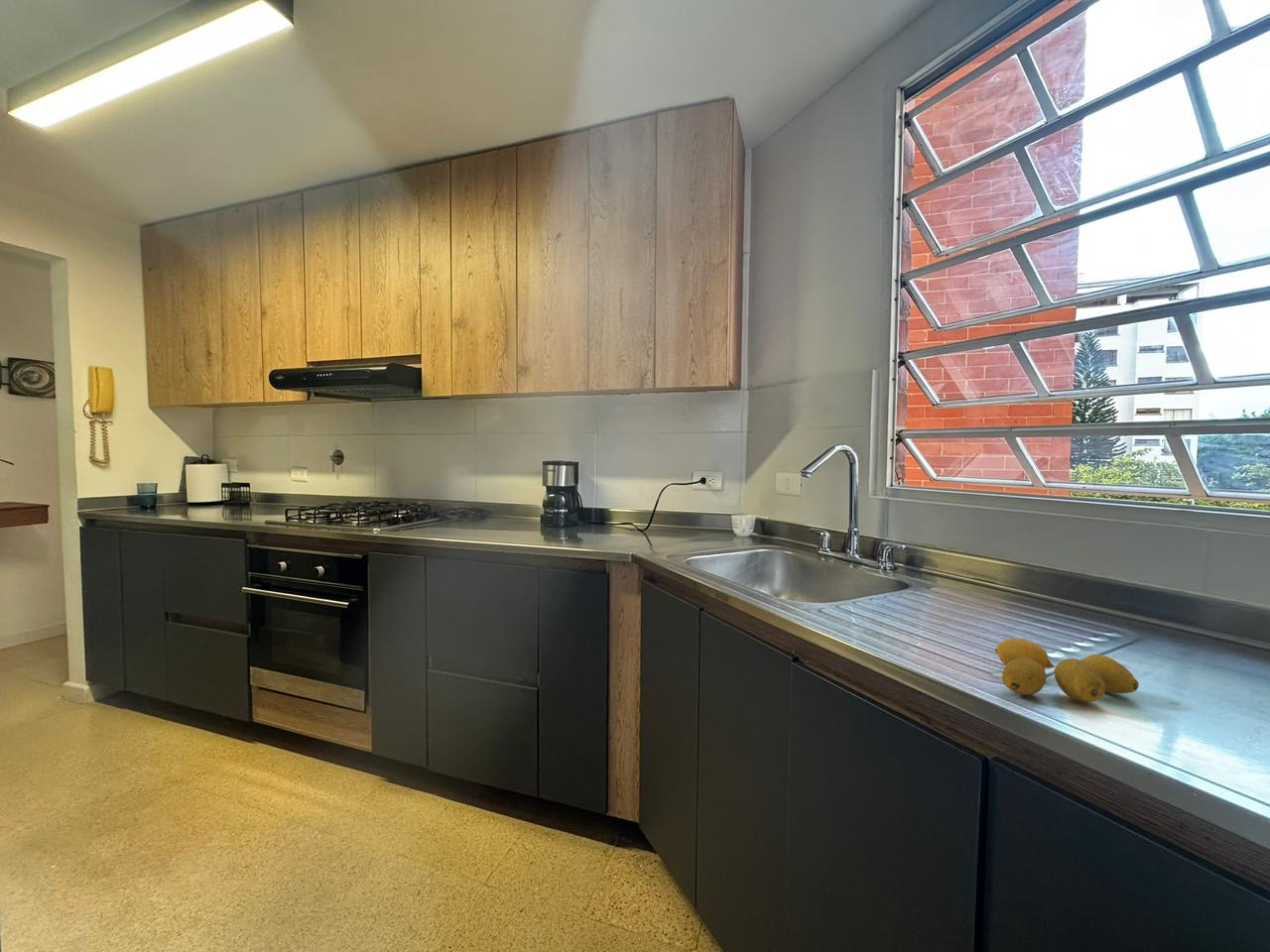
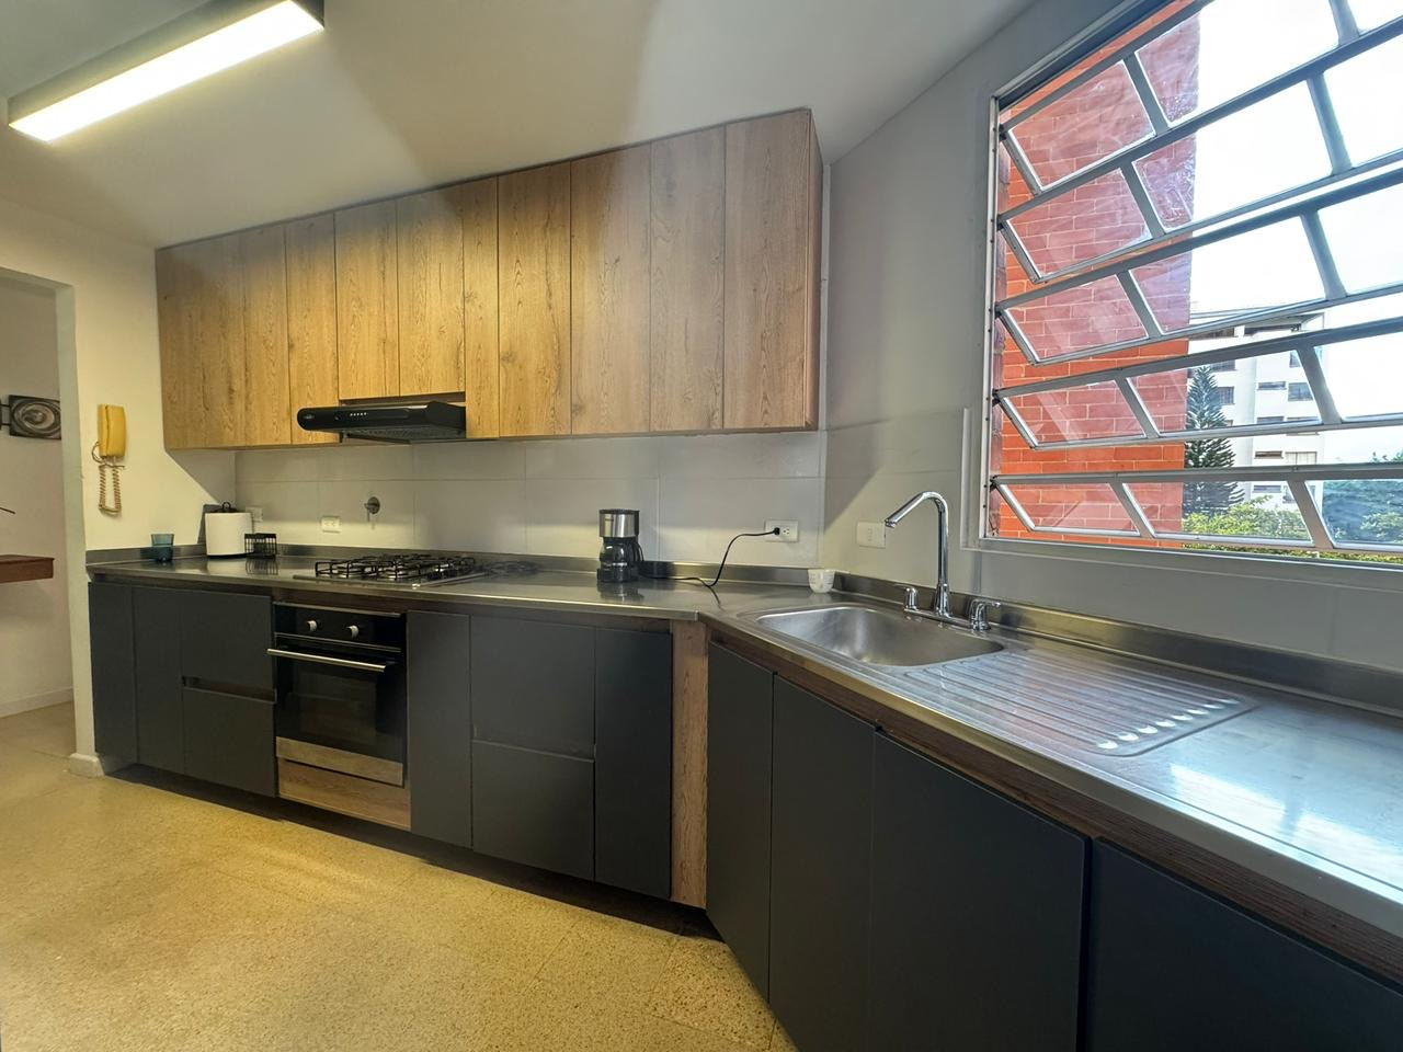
- lemon [994,638,1140,703]
